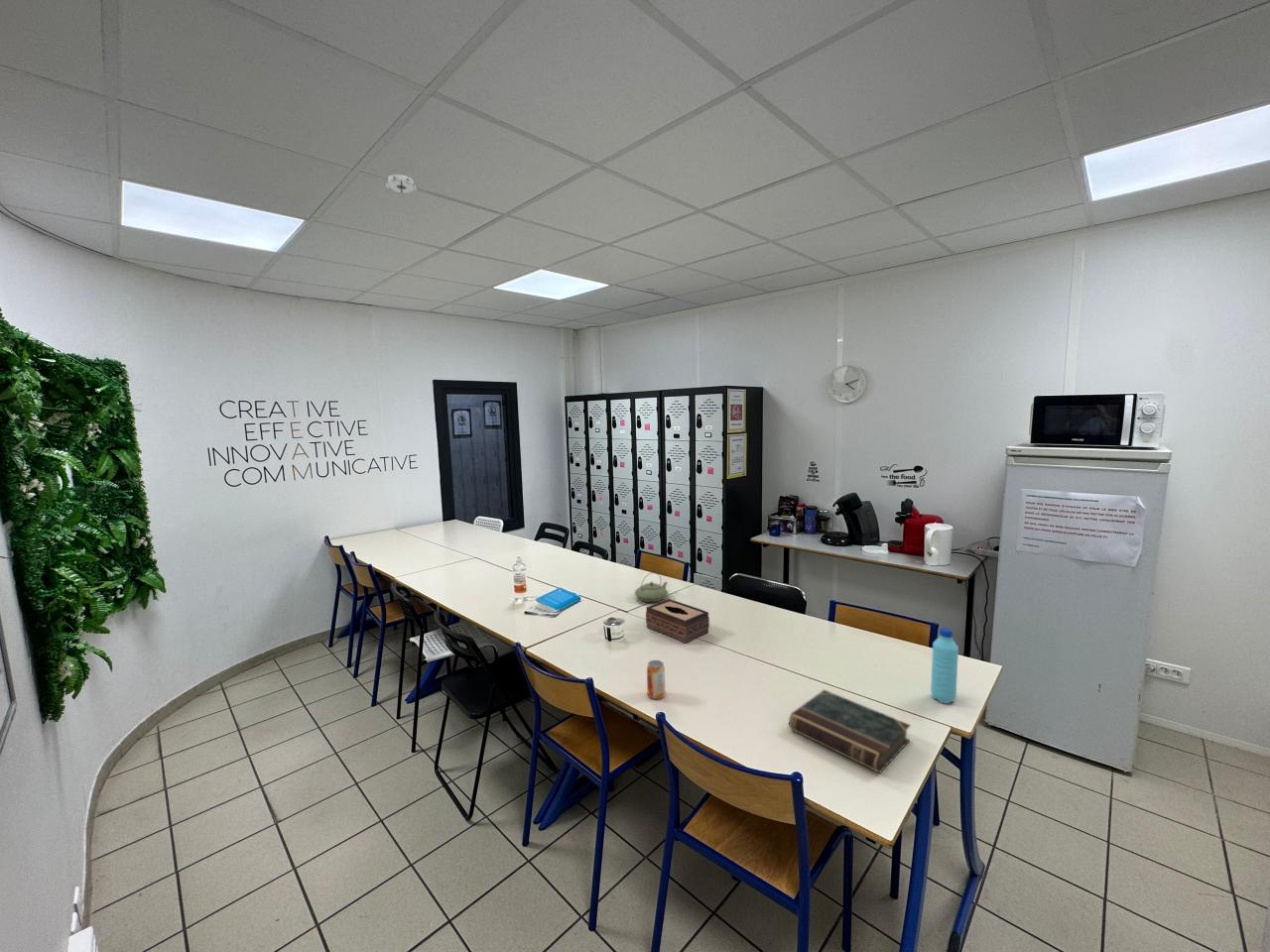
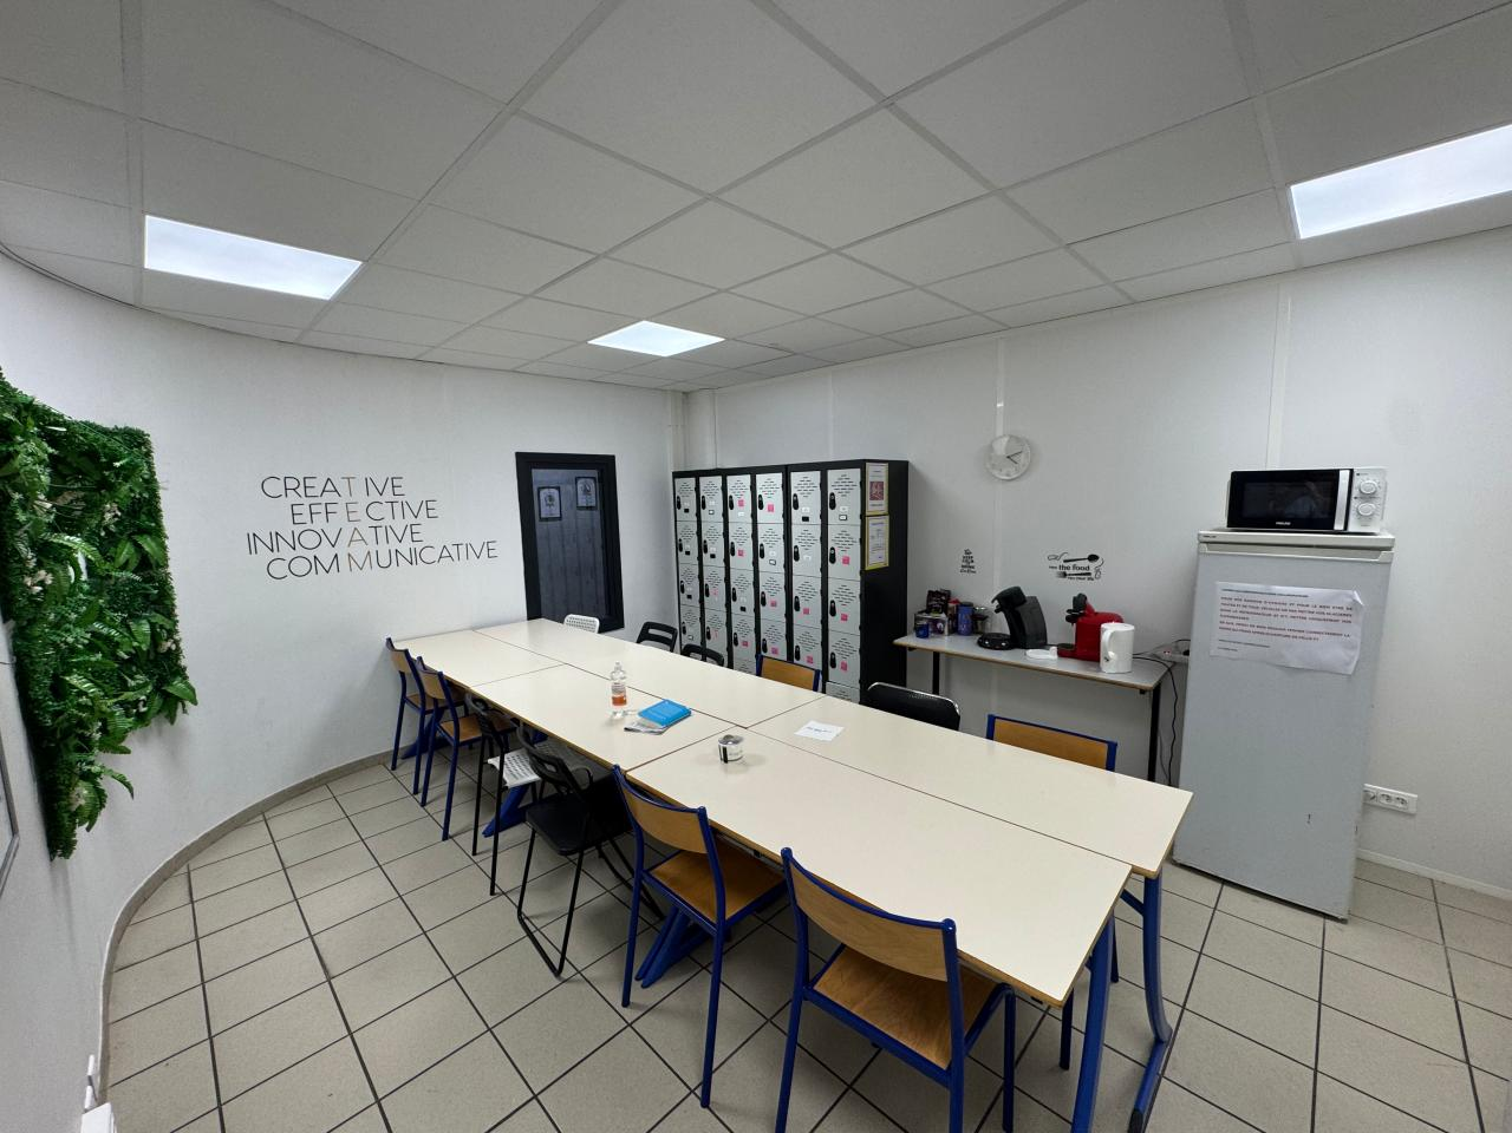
- beverage can [646,659,666,700]
- water bottle [930,627,959,704]
- tissue box [645,598,710,644]
- smoke detector [384,174,418,193]
- book [788,689,912,774]
- teapot [634,571,669,603]
